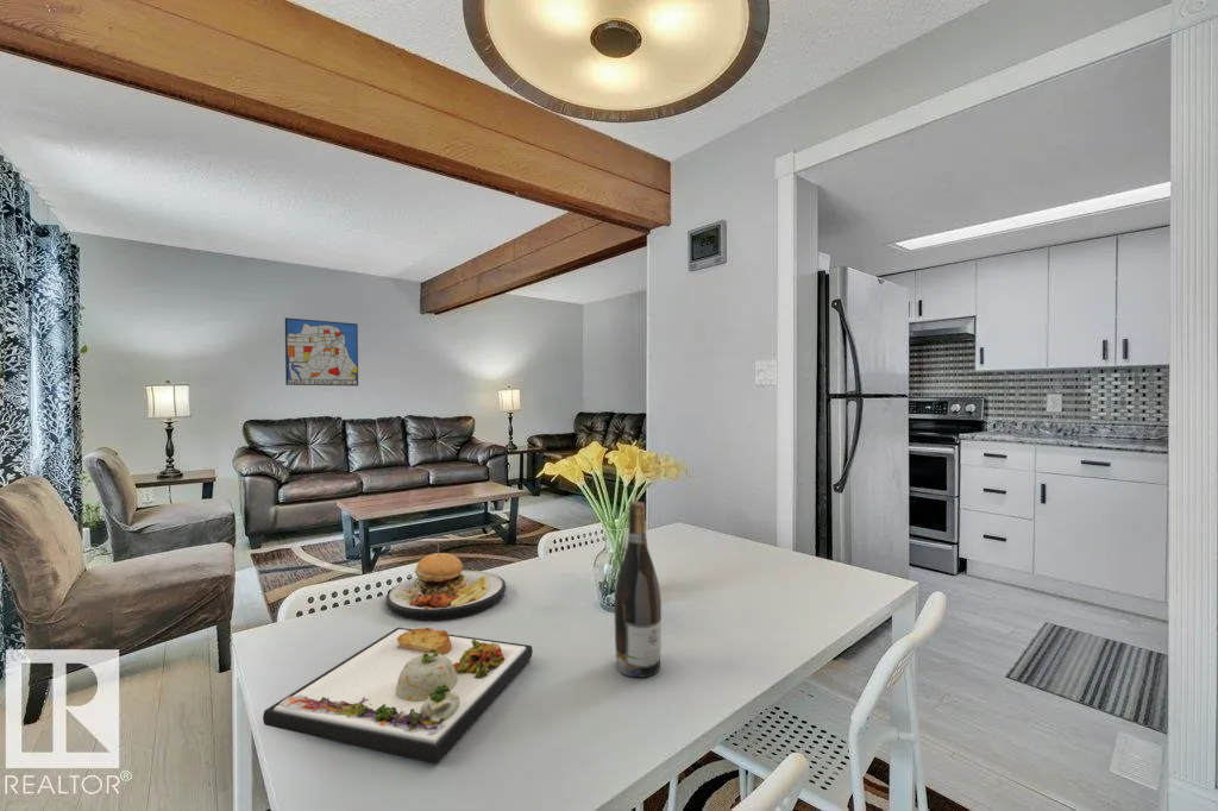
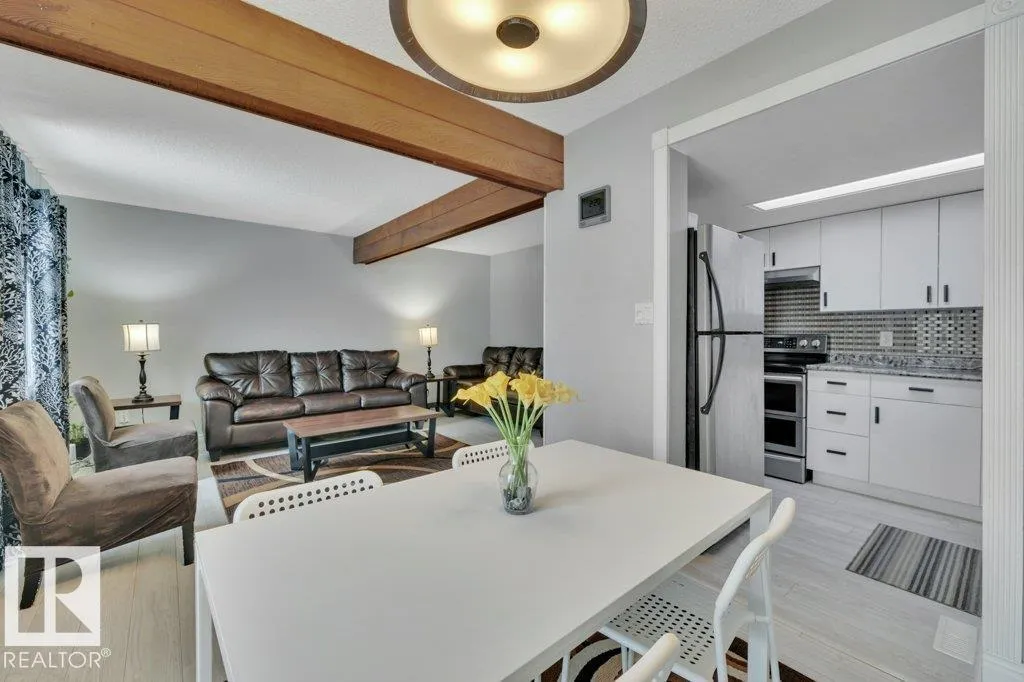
- wine bottle [614,501,663,679]
- dinner plate [262,627,534,763]
- wall art [284,316,359,386]
- plate [385,536,507,621]
